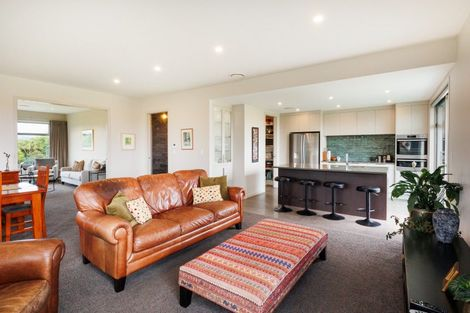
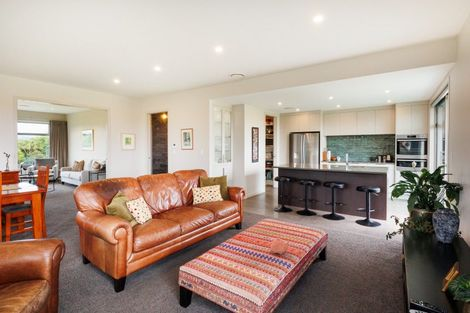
+ teapot [270,237,291,256]
